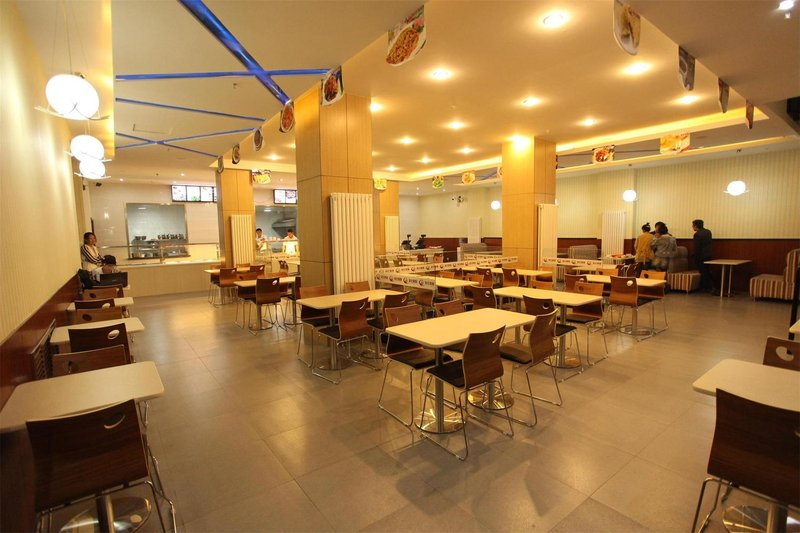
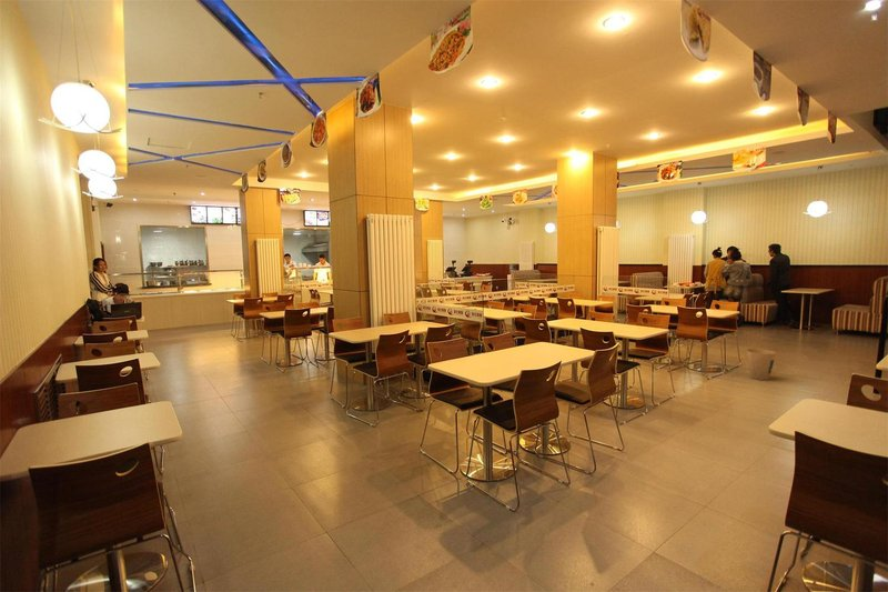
+ trash can [746,348,777,381]
